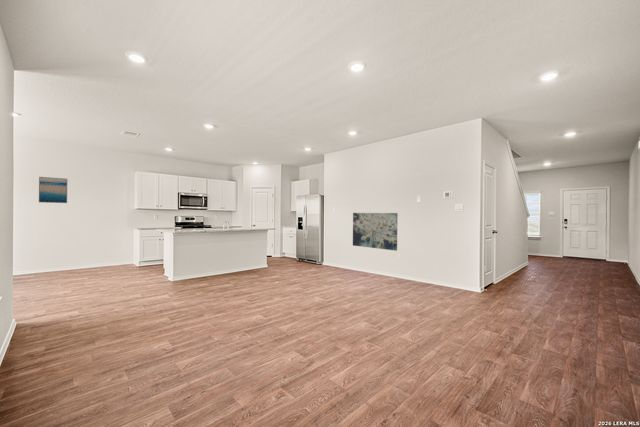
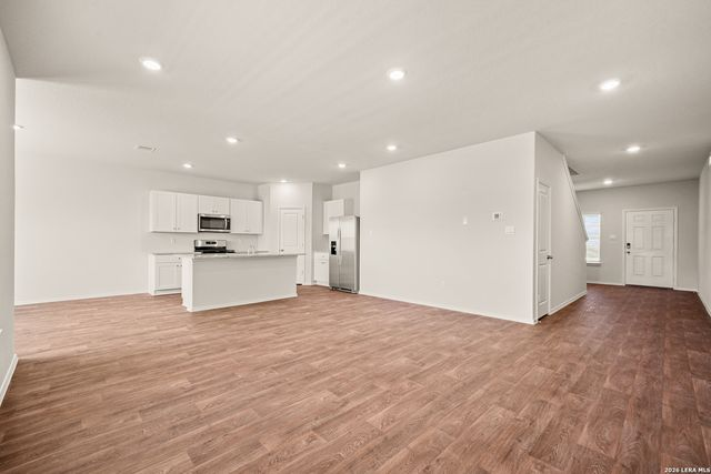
- wall art [38,176,68,204]
- wall art [352,212,399,252]
